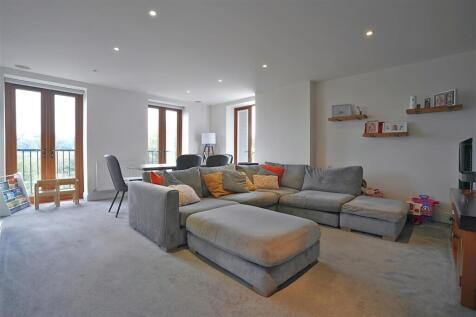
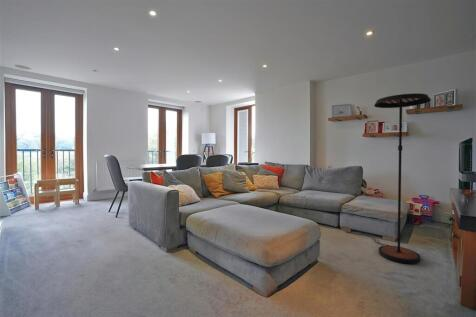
+ floor lamp [344,92,432,265]
